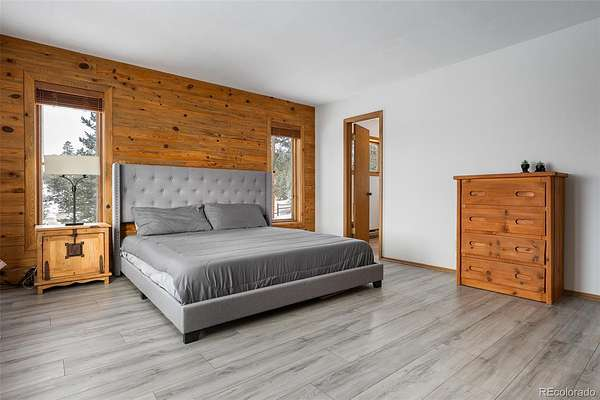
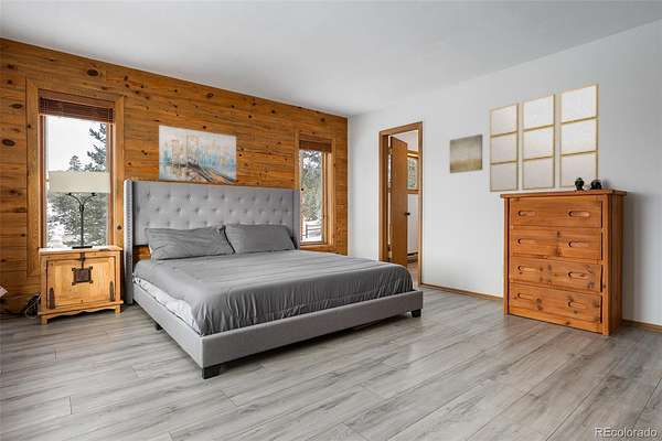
+ wall art [449,133,483,174]
+ wall art [158,125,237,185]
+ home mirror [489,83,599,193]
